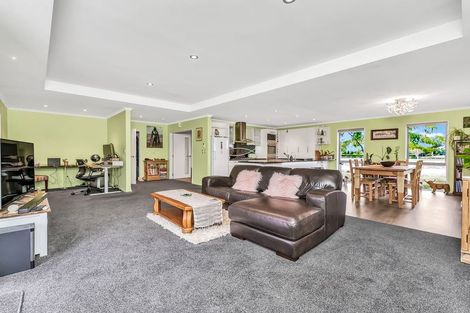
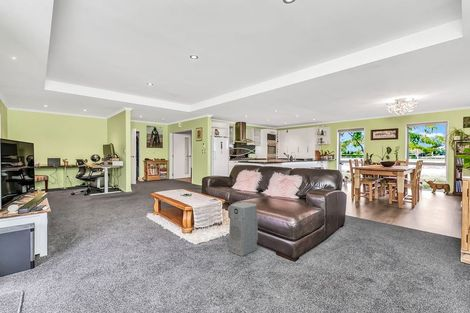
+ air purifier [228,201,259,257]
